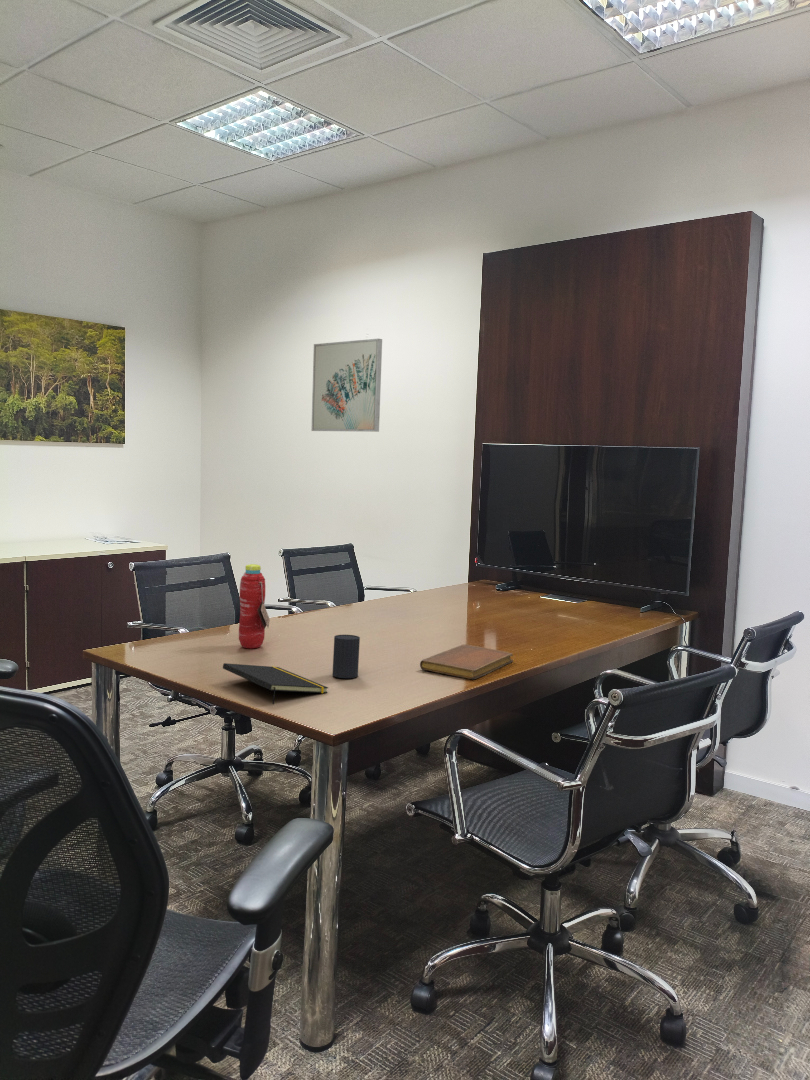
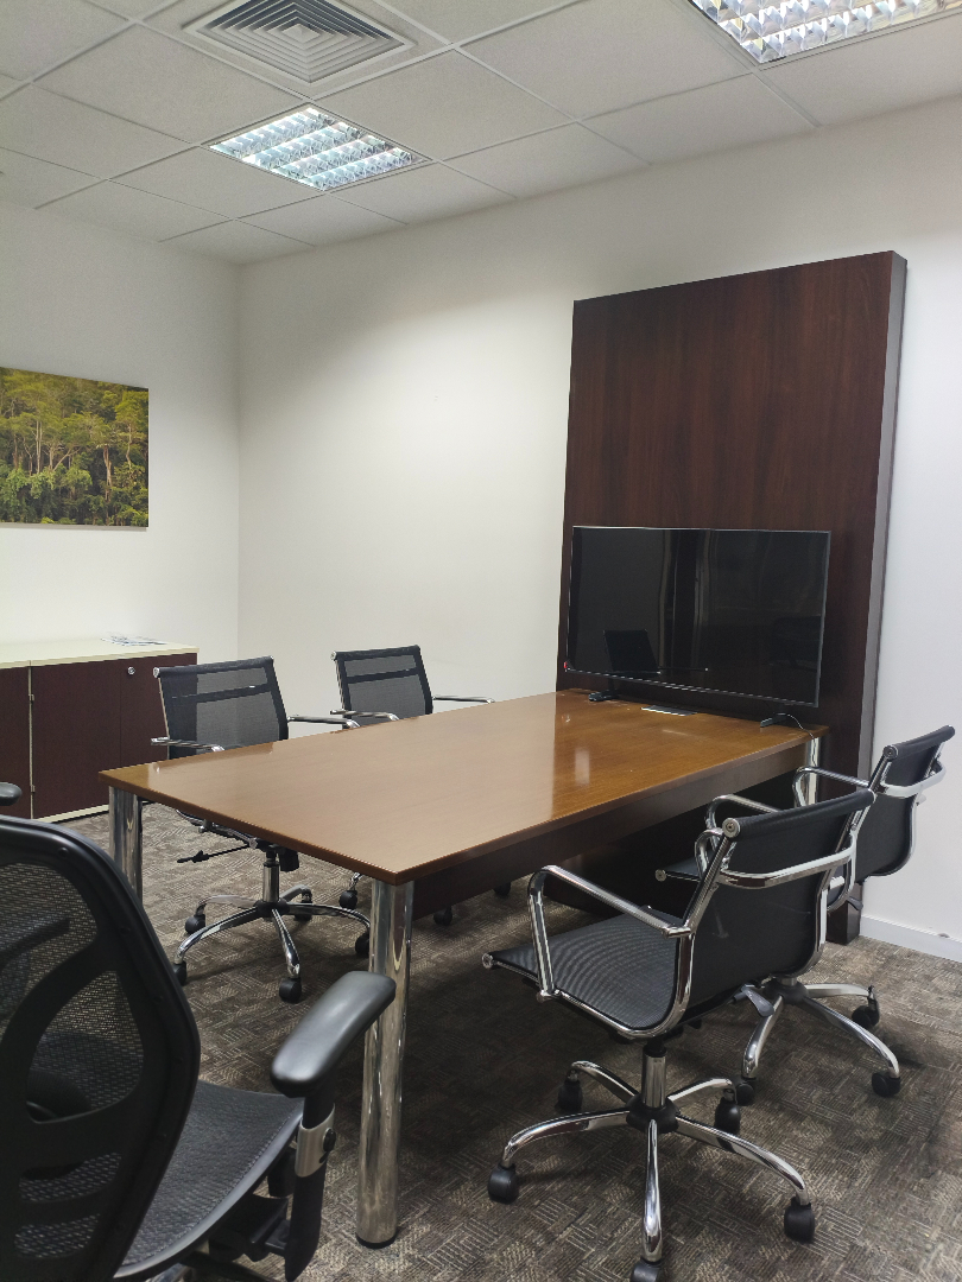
- notebook [419,643,514,680]
- cup [331,634,361,679]
- wall art [310,338,383,433]
- notepad [222,662,329,705]
- water bottle [238,563,271,649]
